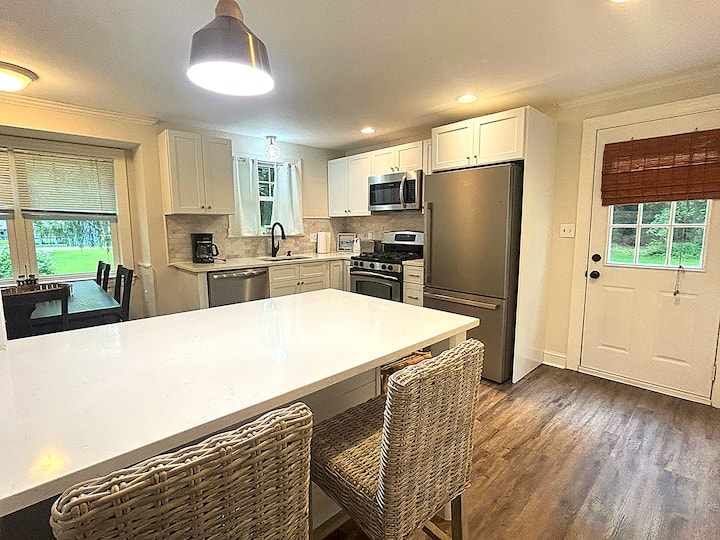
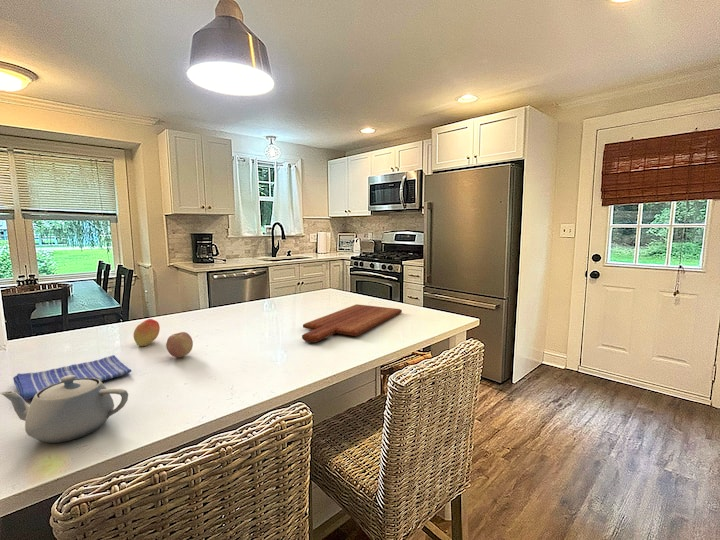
+ fruit [165,331,194,359]
+ fruit [132,318,161,347]
+ dish towel [12,354,133,401]
+ cutting board [301,303,403,343]
+ teapot [0,375,129,444]
